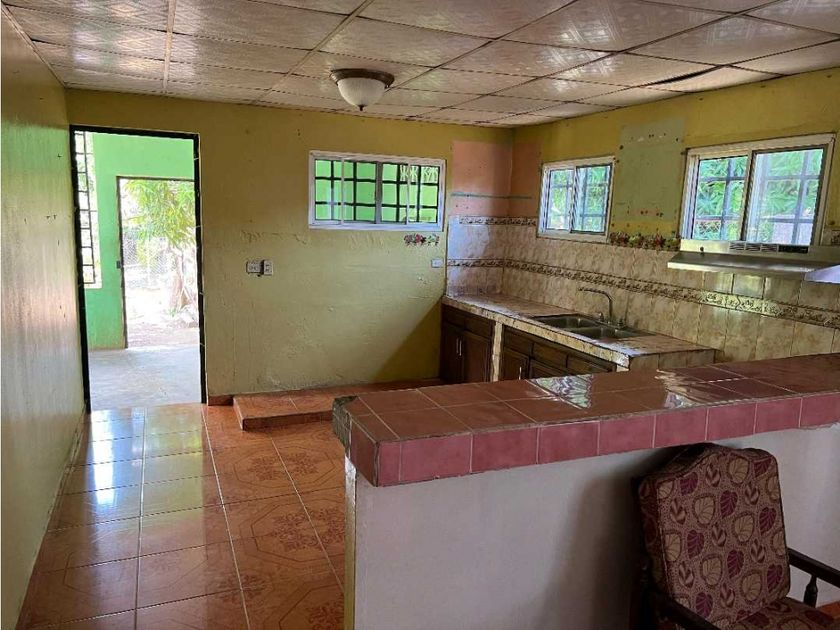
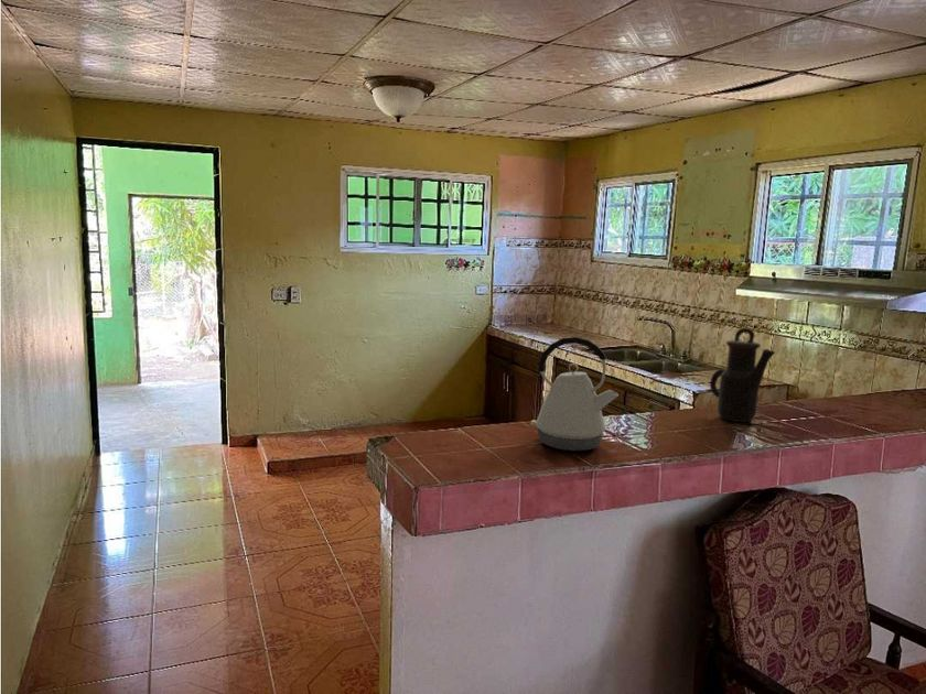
+ kettle [529,336,620,452]
+ teapot [709,327,776,423]
